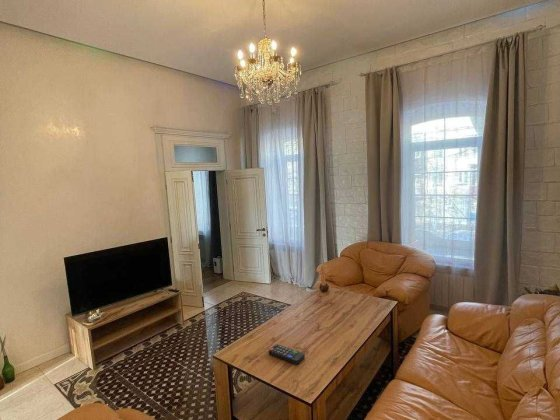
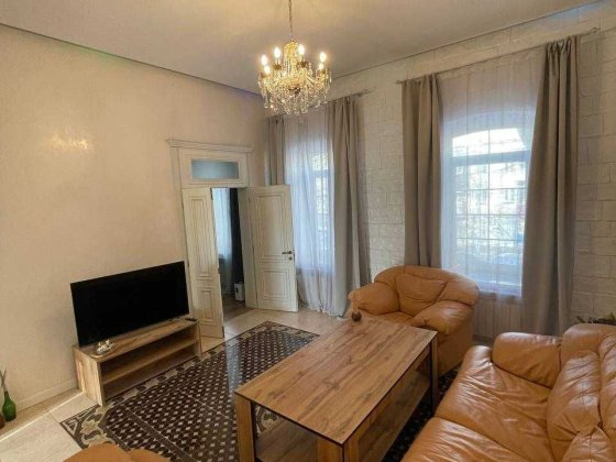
- remote control [268,343,306,365]
